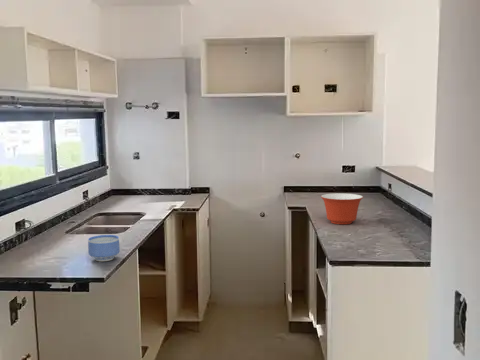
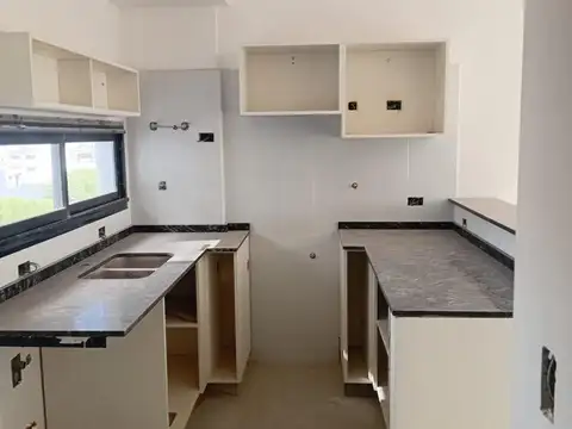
- bowl [87,234,121,262]
- mixing bowl [320,192,364,225]
